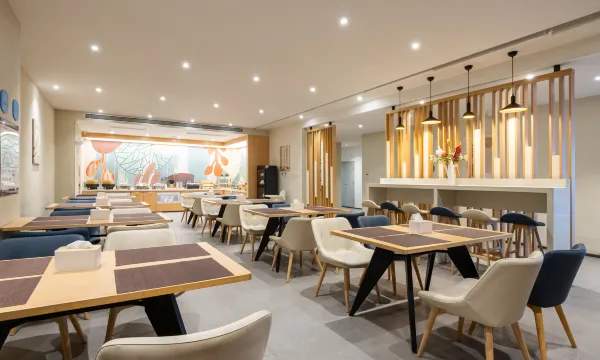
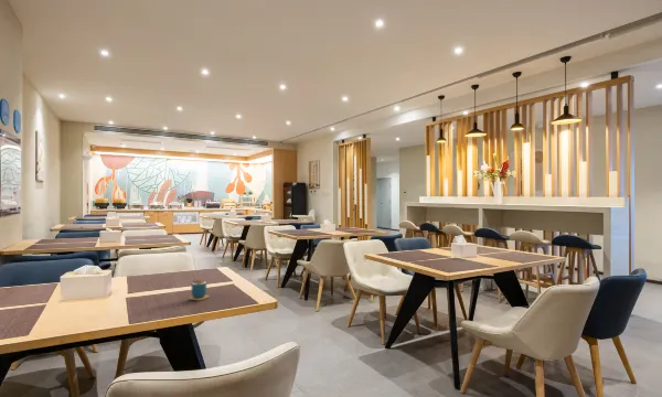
+ cup [188,272,211,301]
